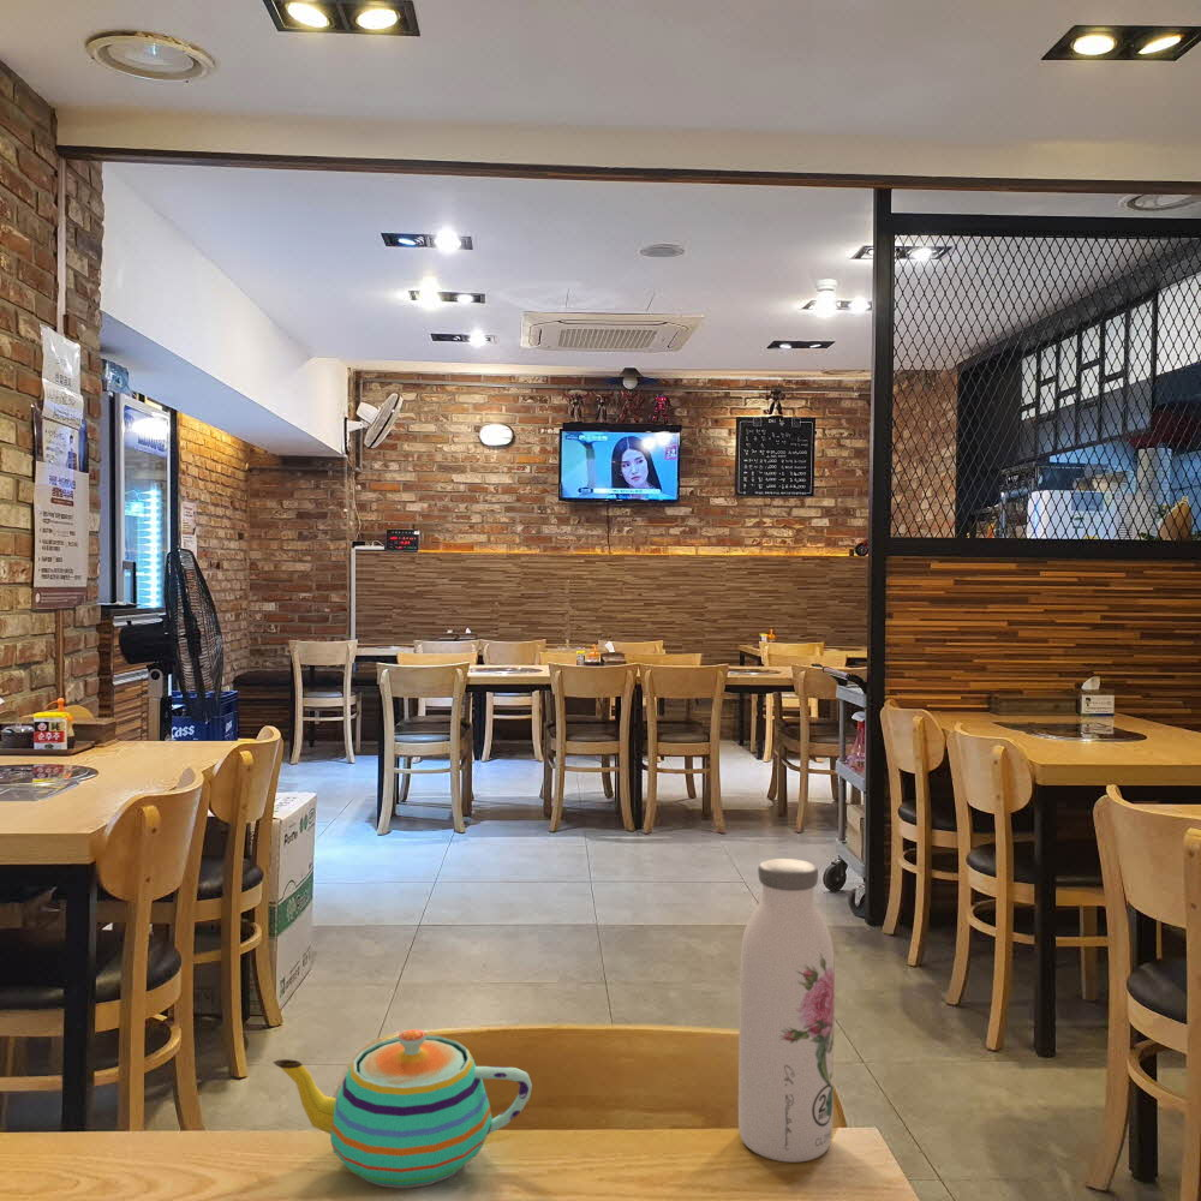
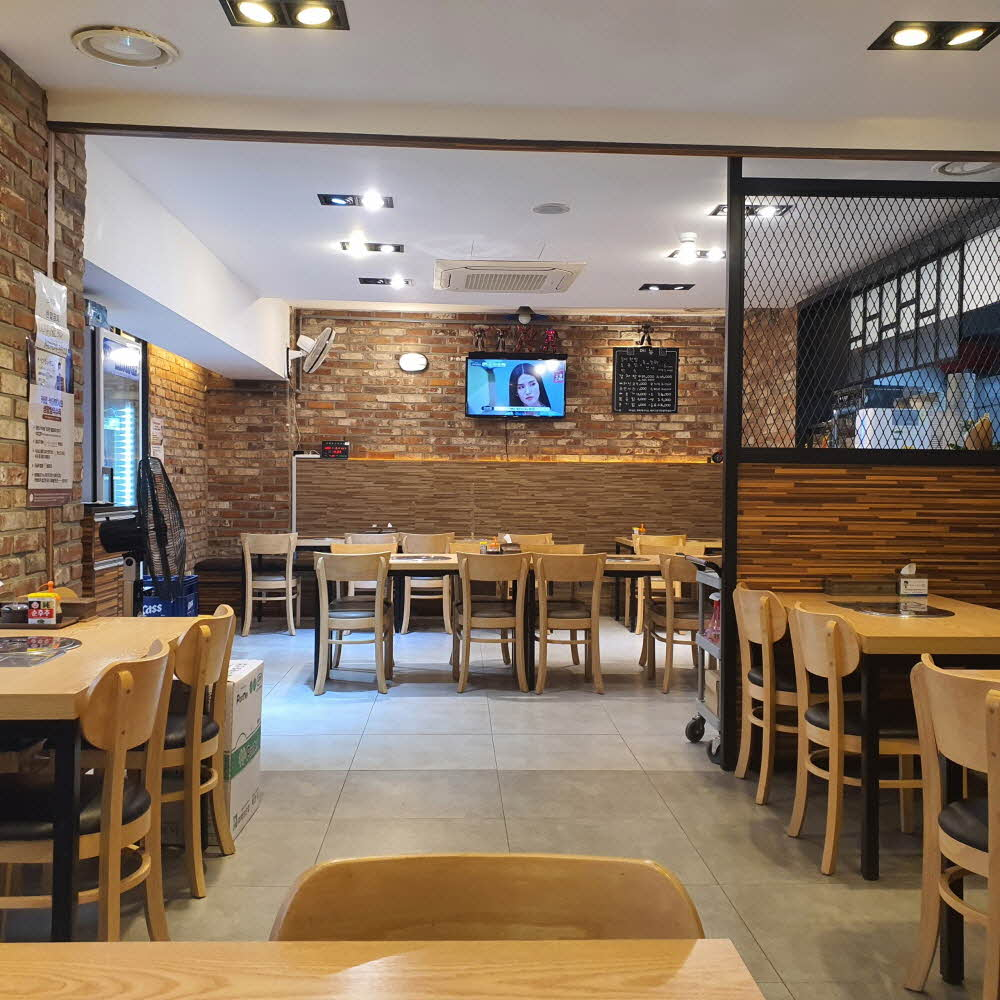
- teapot [271,1028,533,1189]
- water bottle [737,858,836,1164]
